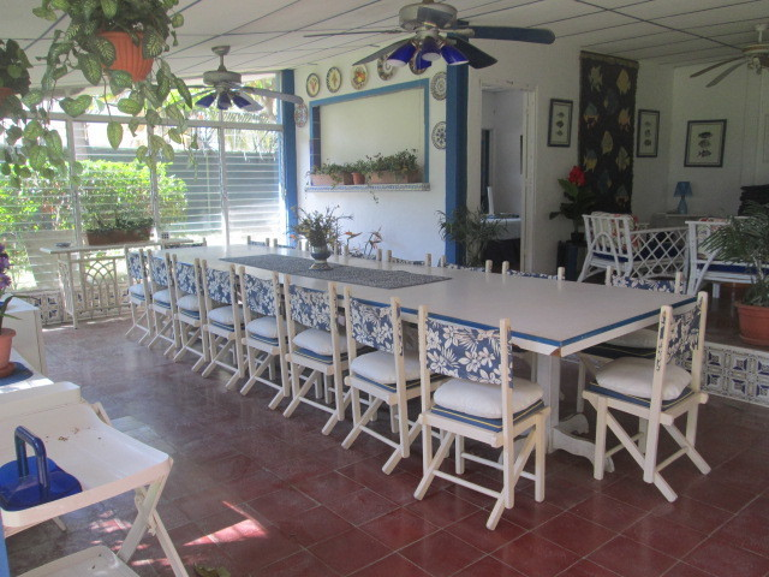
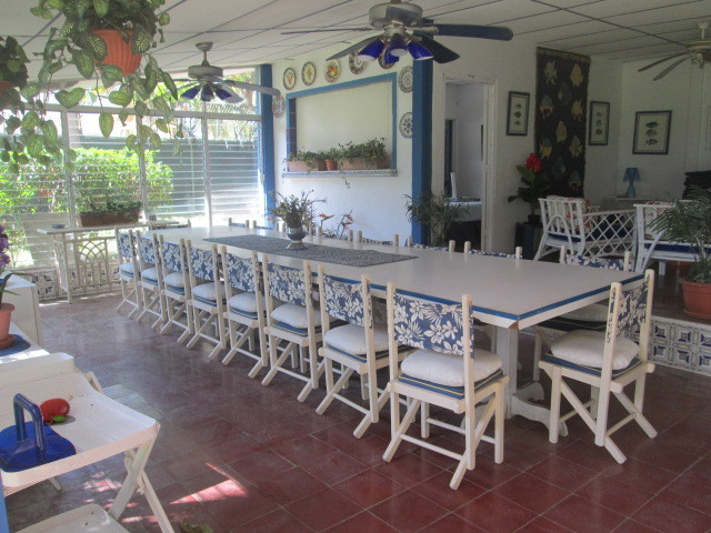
+ fruit [38,396,71,425]
